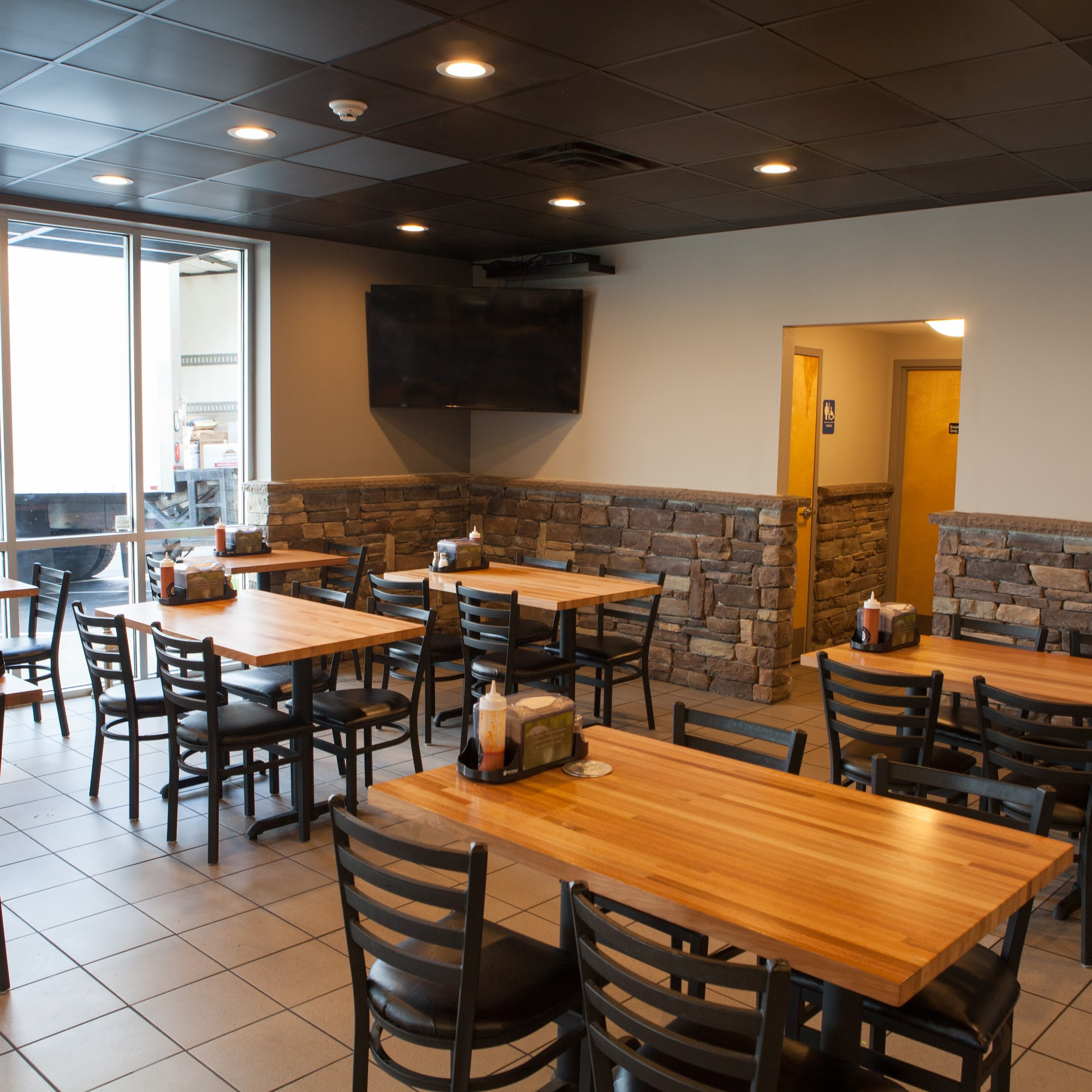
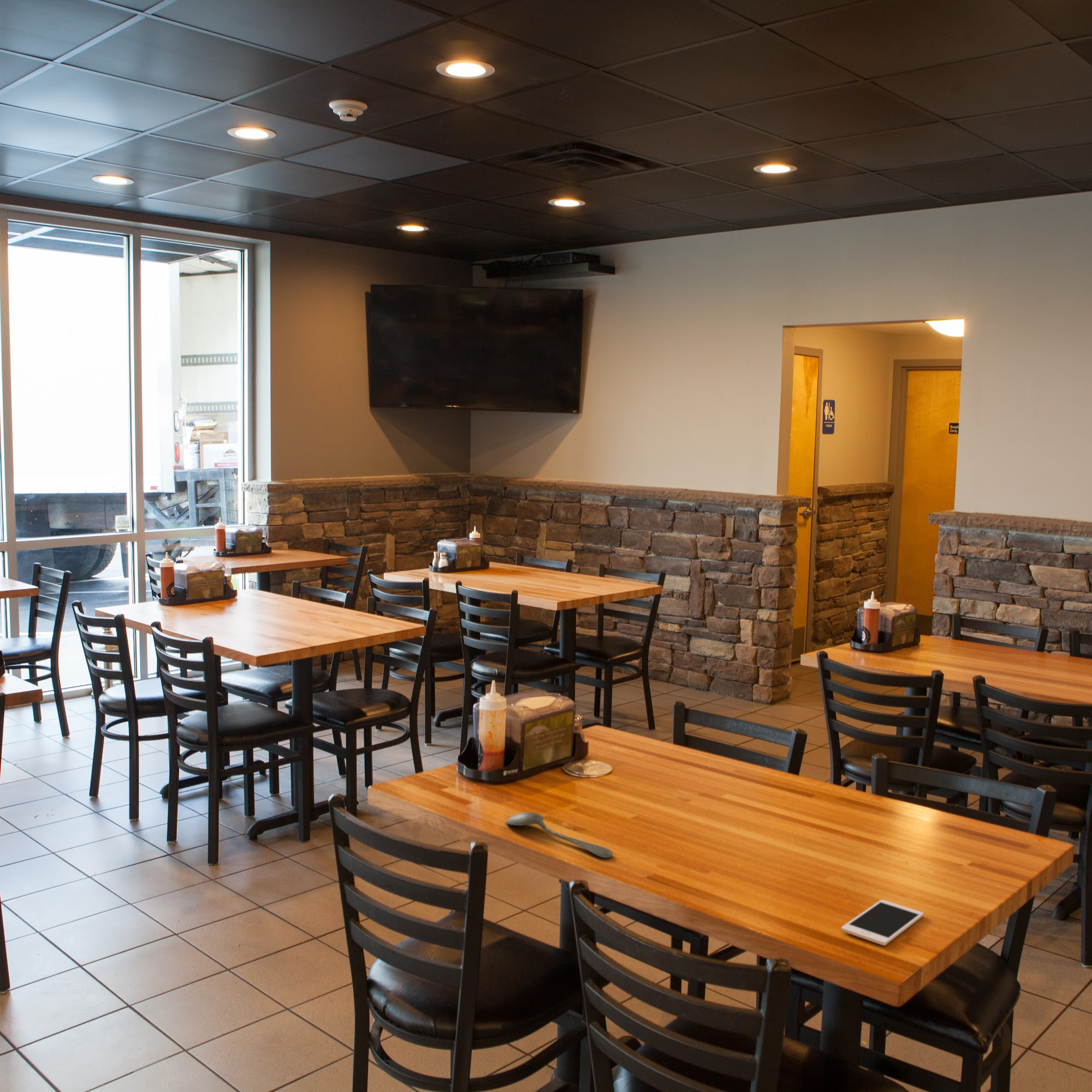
+ spoon [505,812,614,859]
+ cell phone [841,899,924,946]
